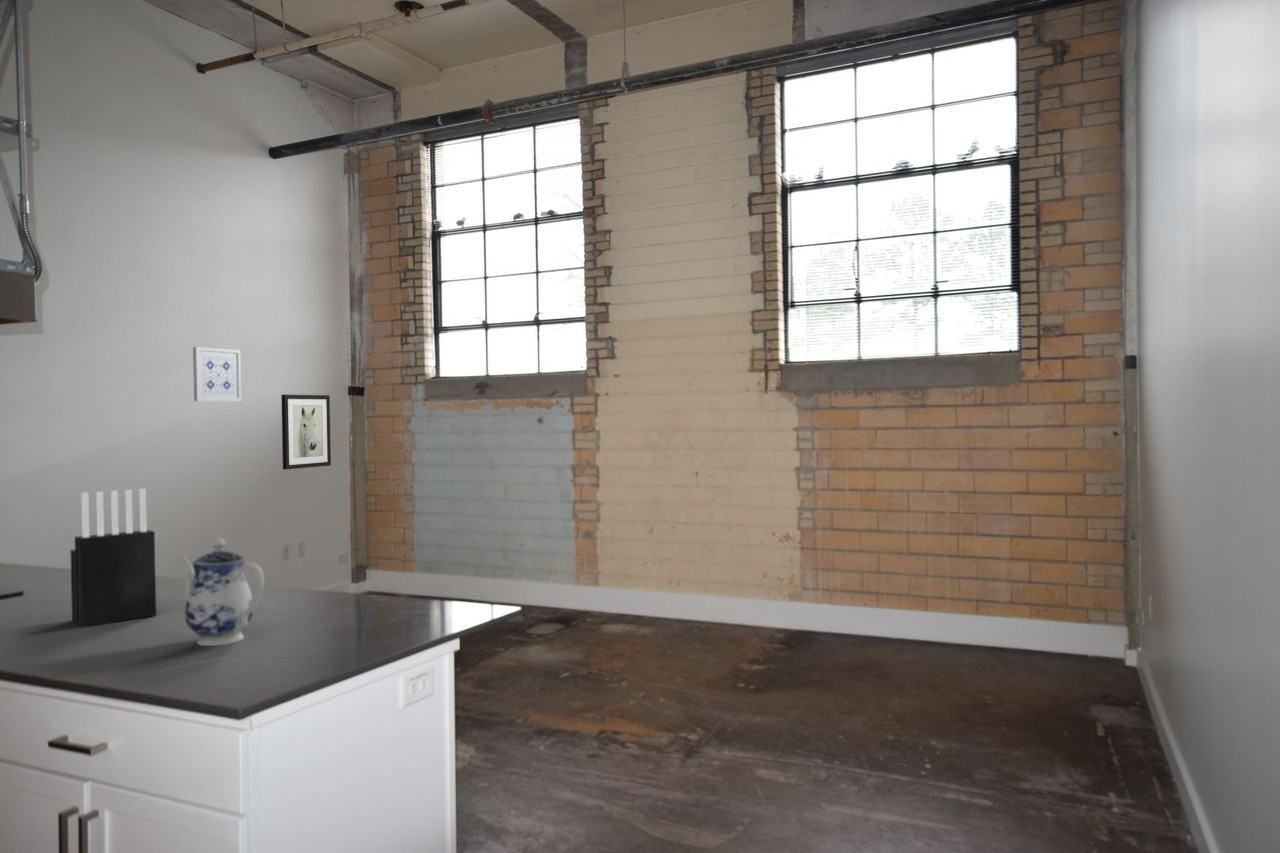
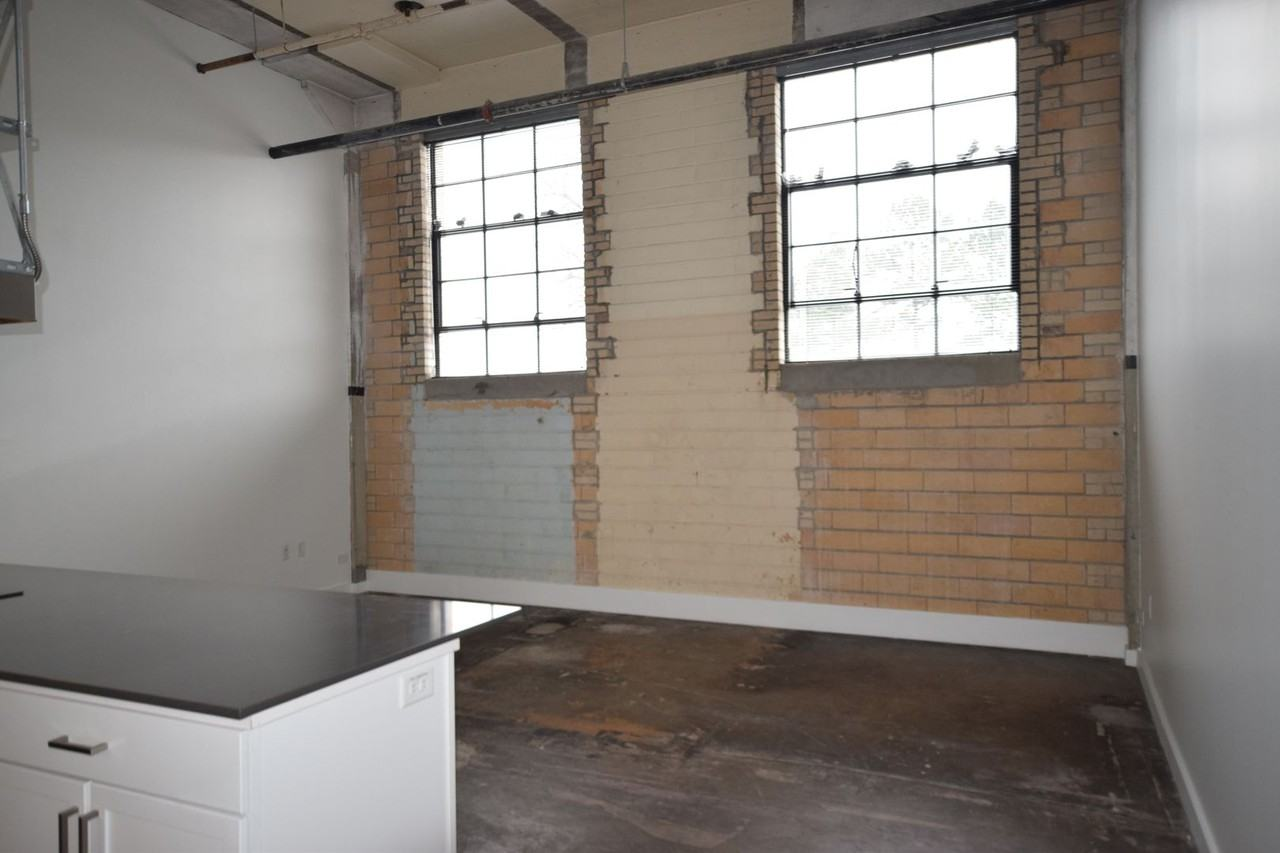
- knife block [69,488,157,628]
- wall art [280,394,332,470]
- teapot [176,537,265,647]
- wall art [192,346,242,402]
